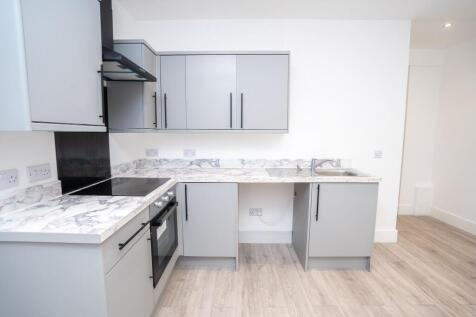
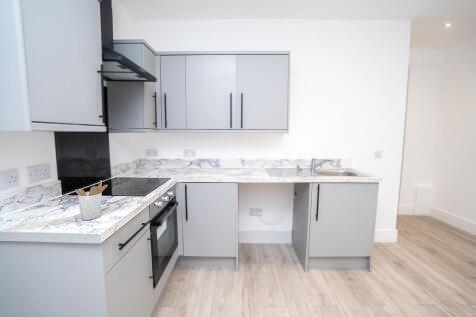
+ utensil holder [74,180,109,221]
